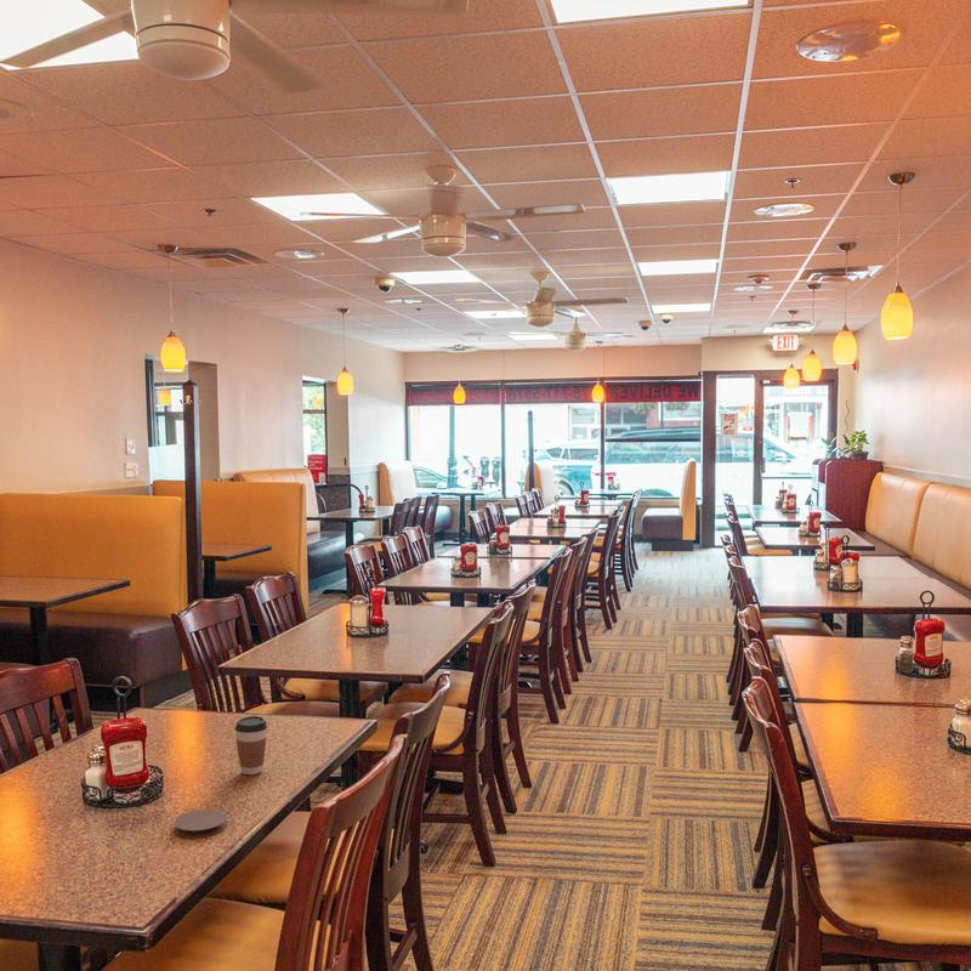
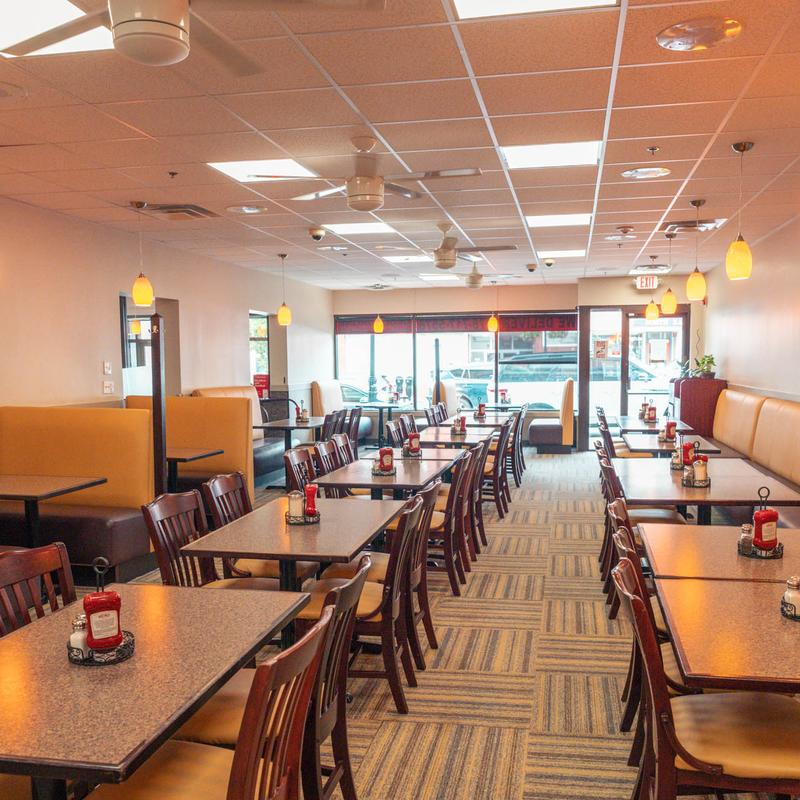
- coffee cup [233,715,268,776]
- coaster [172,808,228,839]
